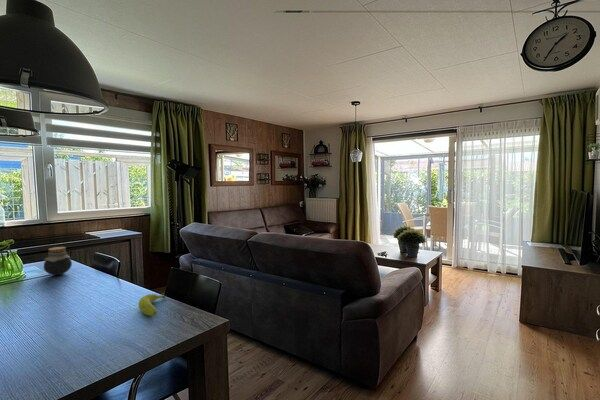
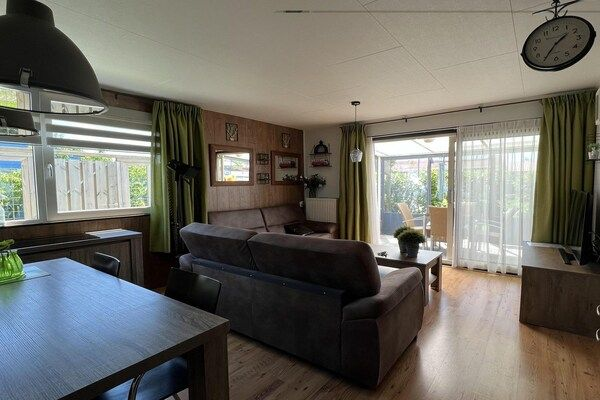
- jar [43,246,73,276]
- fruit [138,293,166,317]
